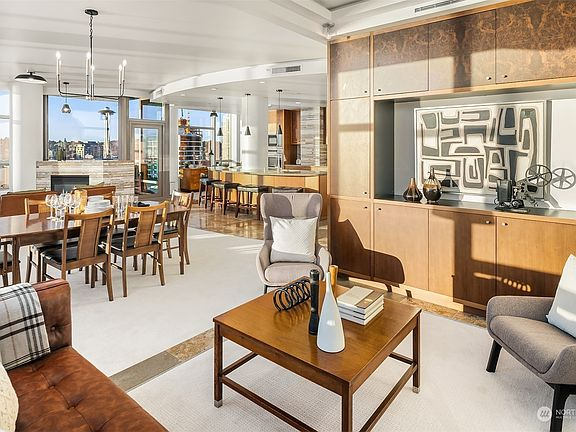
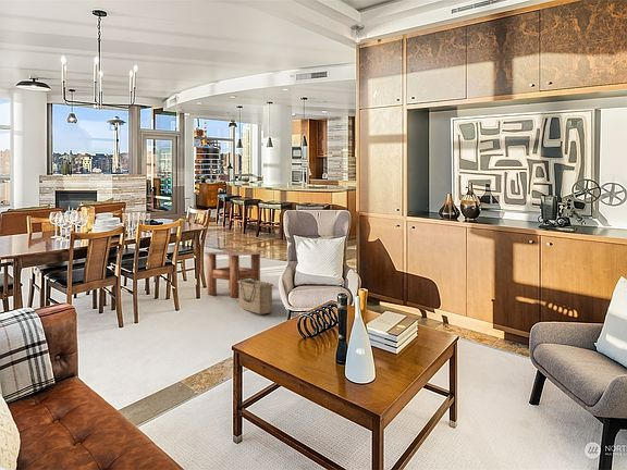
+ basket [238,279,274,316]
+ side table [201,250,265,300]
